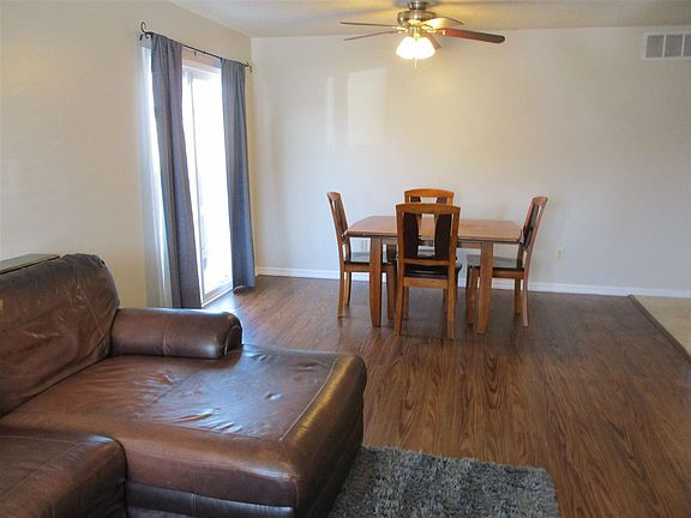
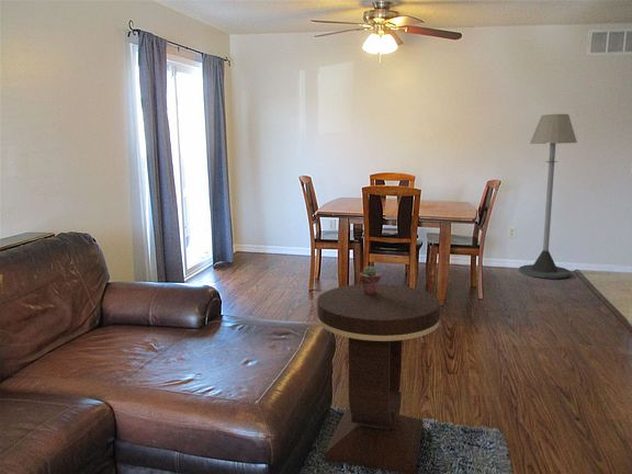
+ potted succulent [359,264,382,294]
+ side table [316,283,441,474]
+ floor lamp [518,113,578,280]
